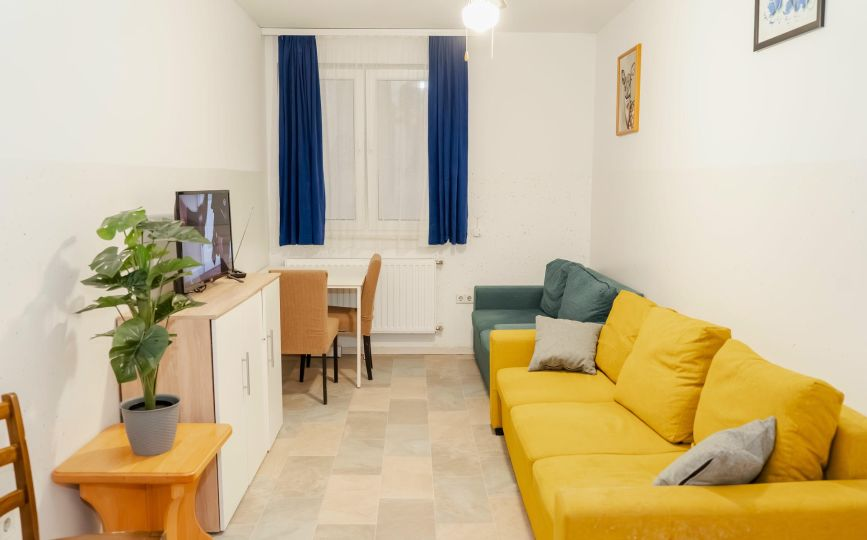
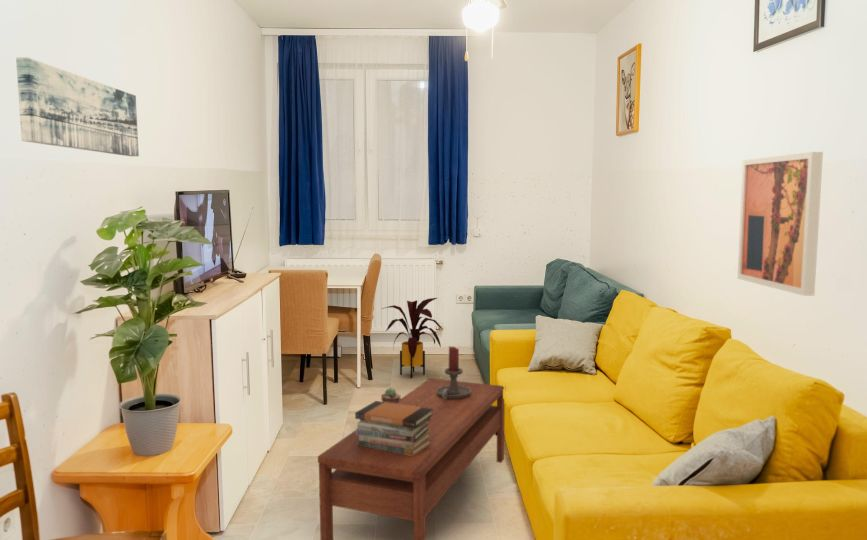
+ candle holder [436,345,471,399]
+ book stack [354,400,433,456]
+ house plant [381,297,444,379]
+ potted succulent [380,387,402,404]
+ wall art [15,57,140,157]
+ coffee table [317,378,506,540]
+ wall art [736,151,824,297]
